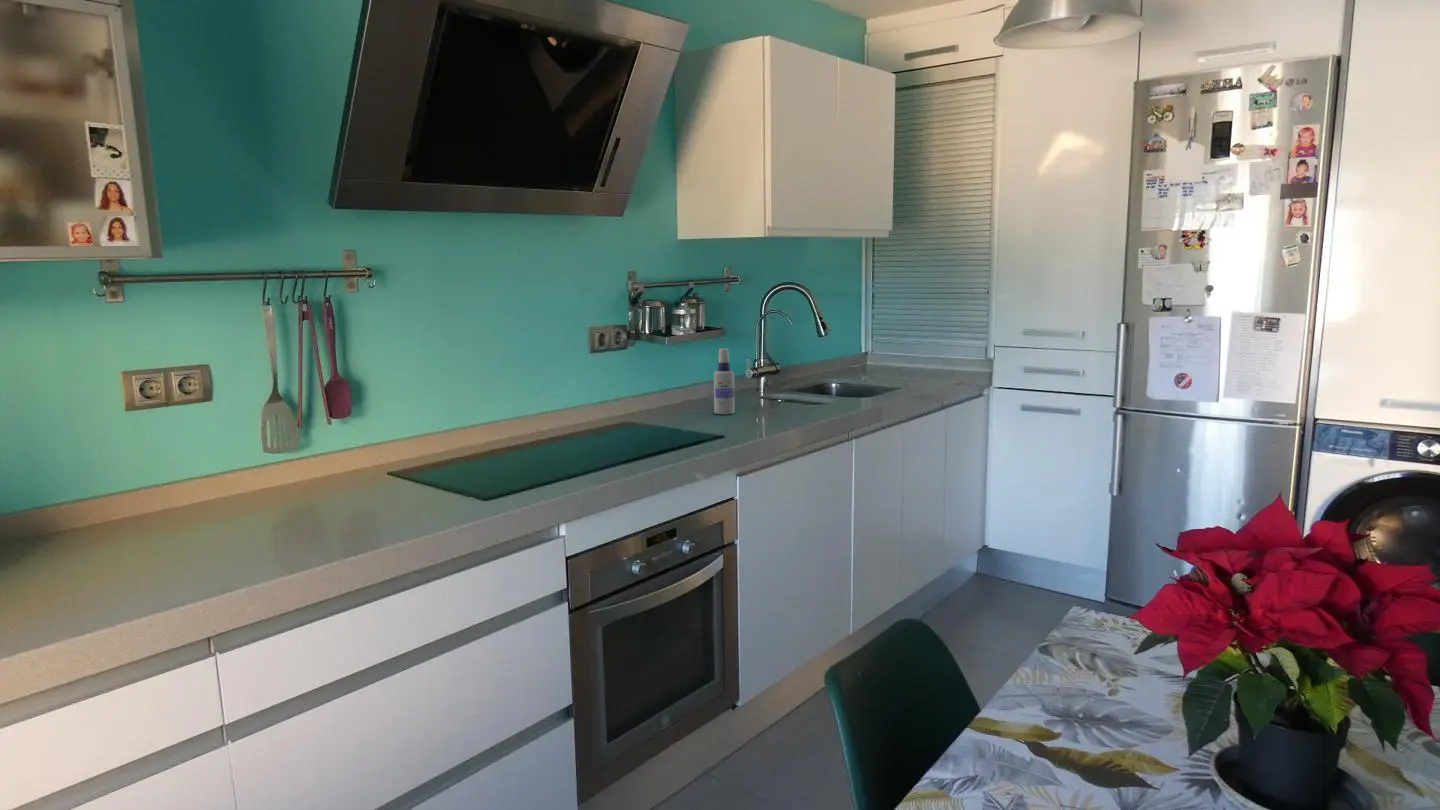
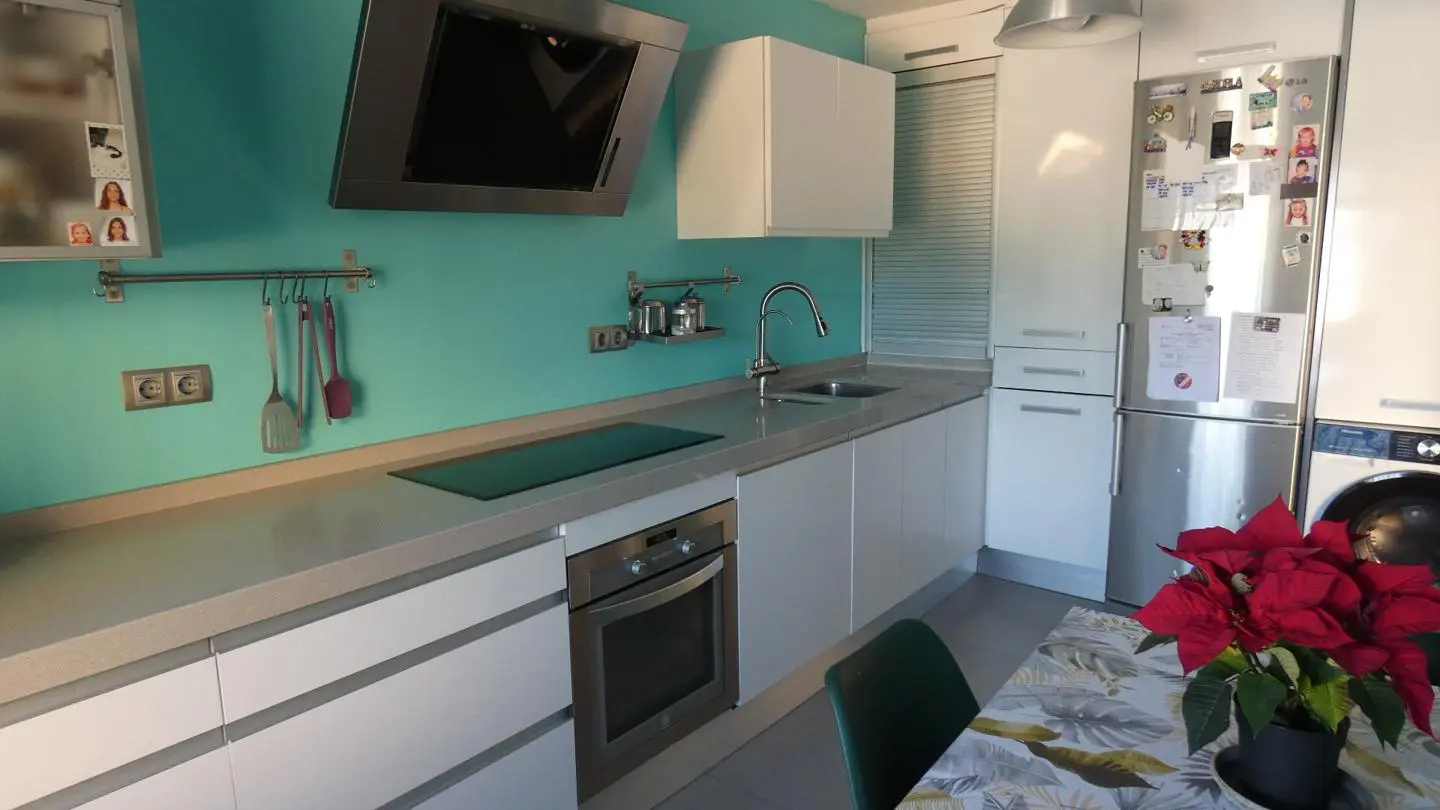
- spray bottle [713,348,736,415]
